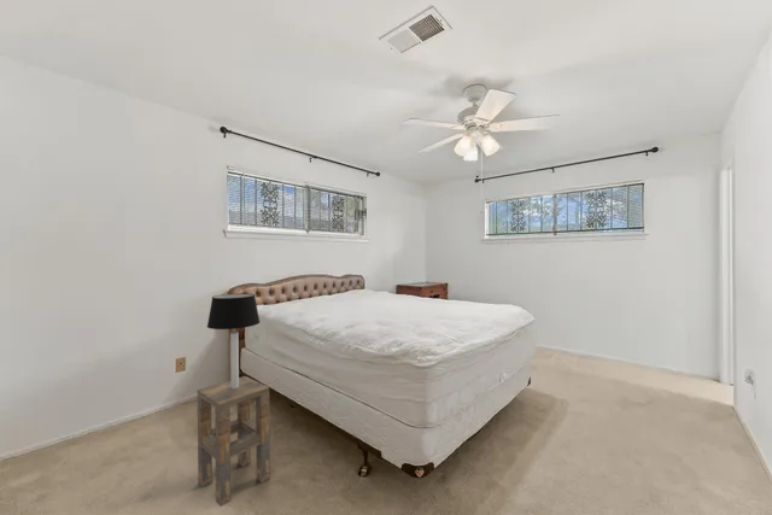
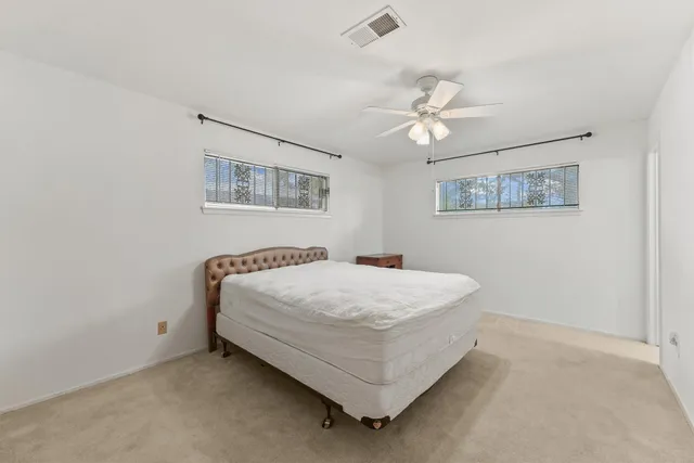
- table lamp [206,292,261,388]
- side table [197,375,271,508]
